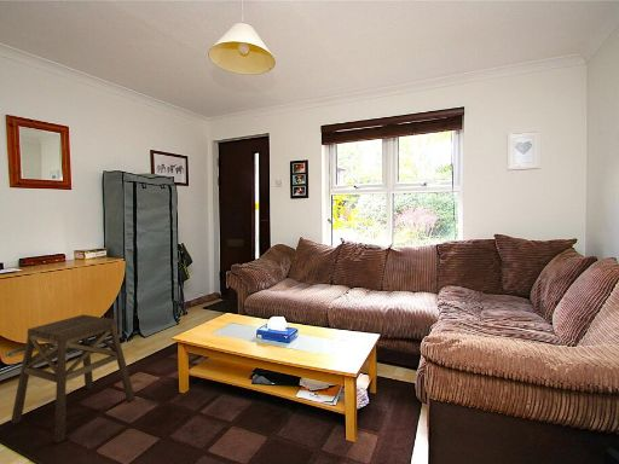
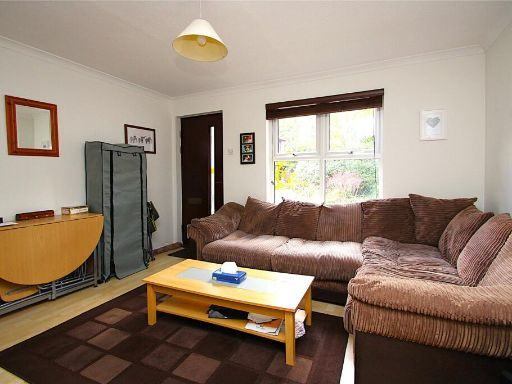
- stool [10,313,137,445]
